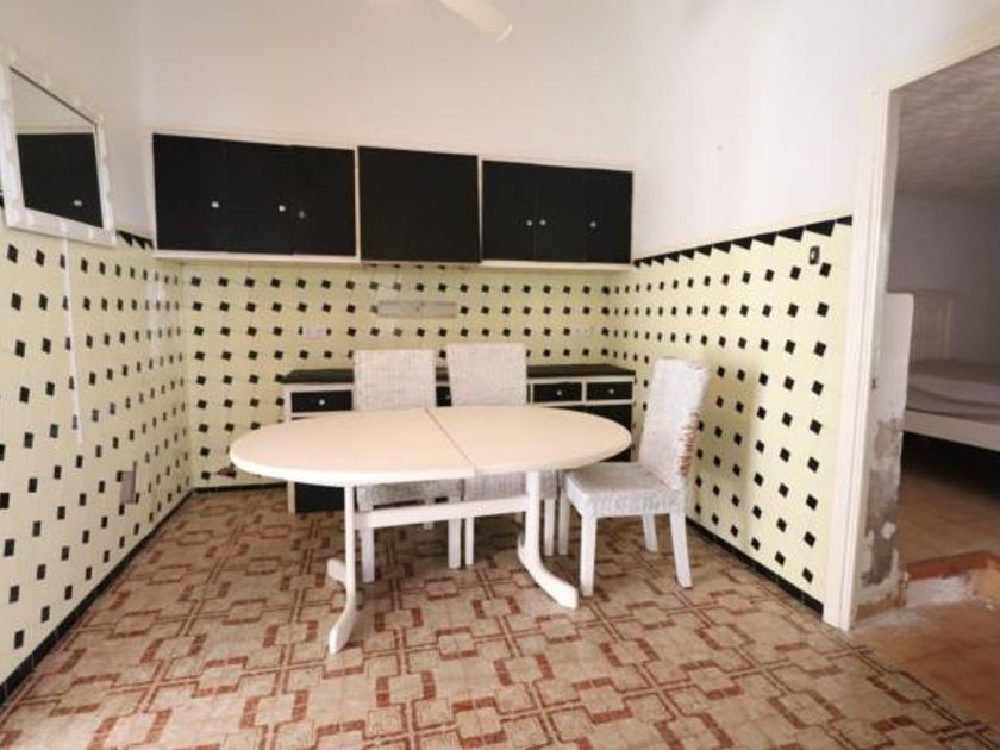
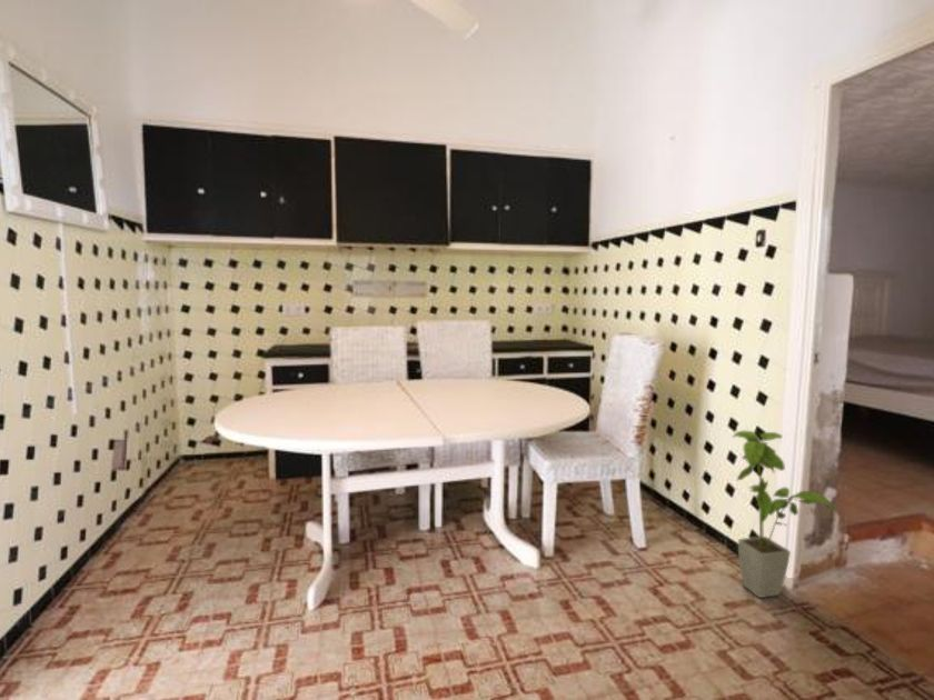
+ house plant [732,429,836,599]
